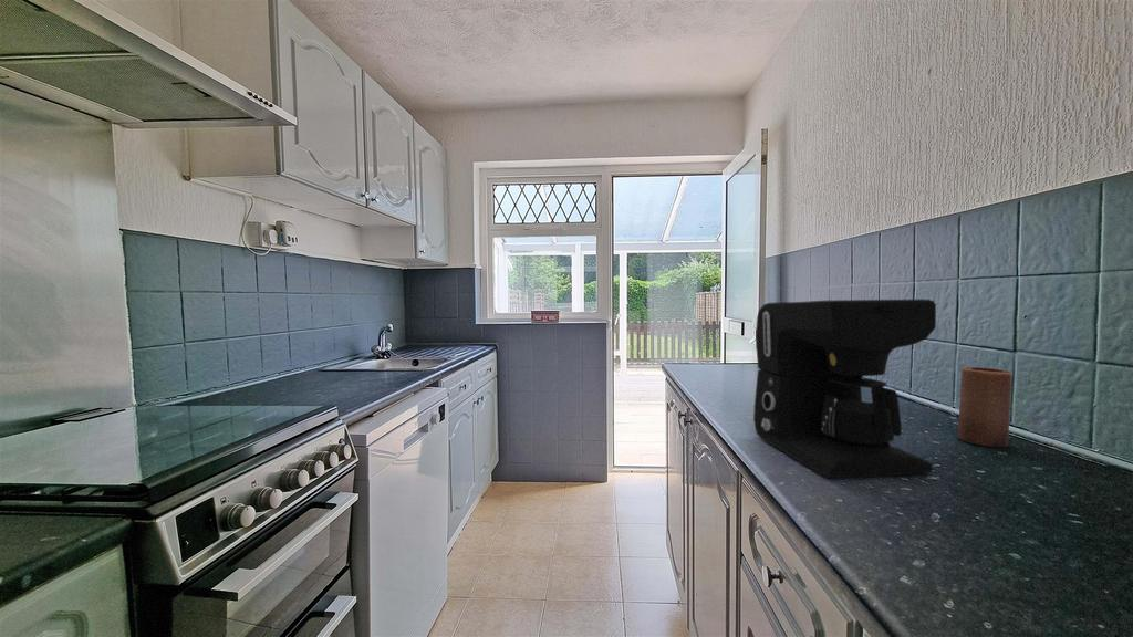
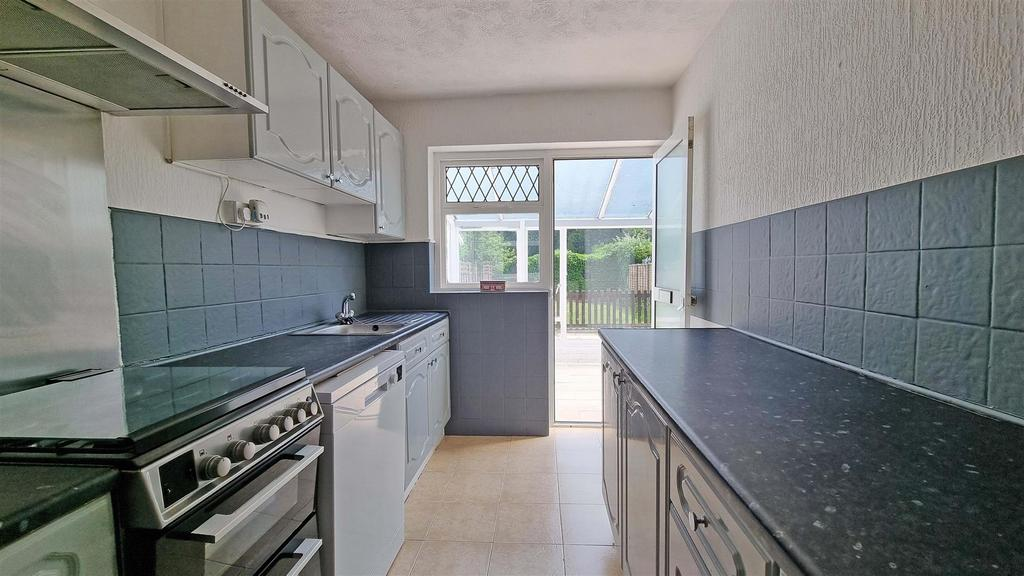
- coffee maker [752,297,937,479]
- candle [957,366,1014,448]
